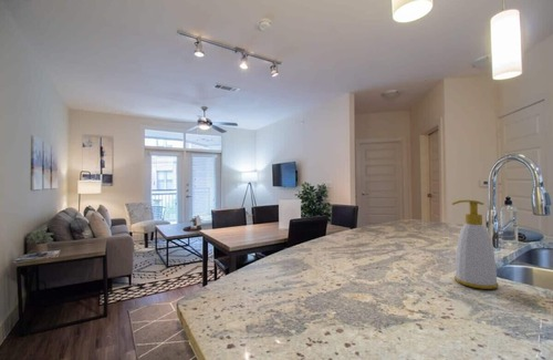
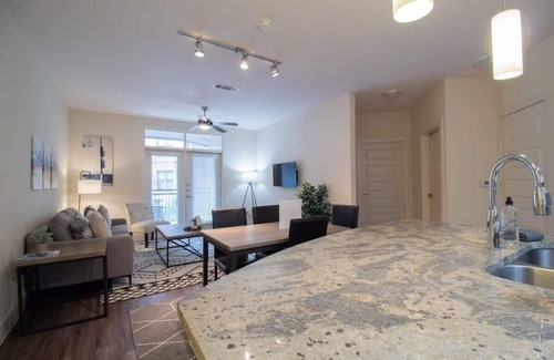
- soap bottle [450,199,500,290]
